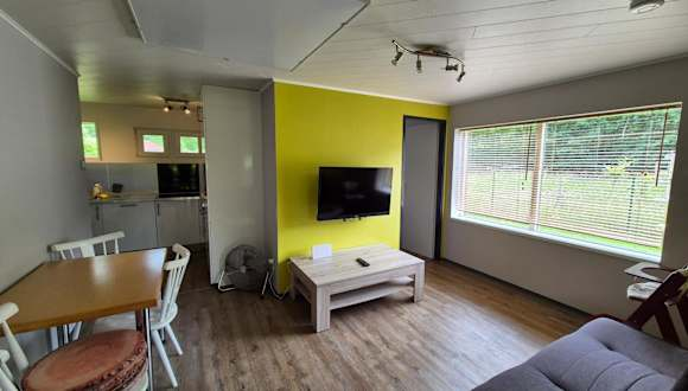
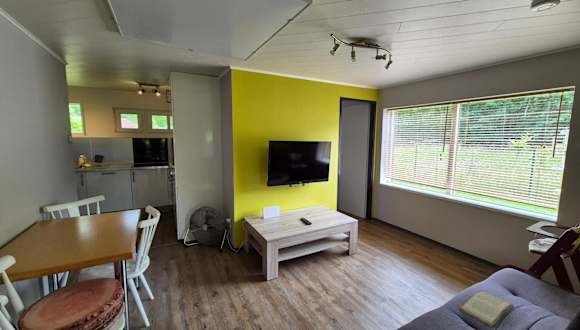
+ book [458,289,514,327]
